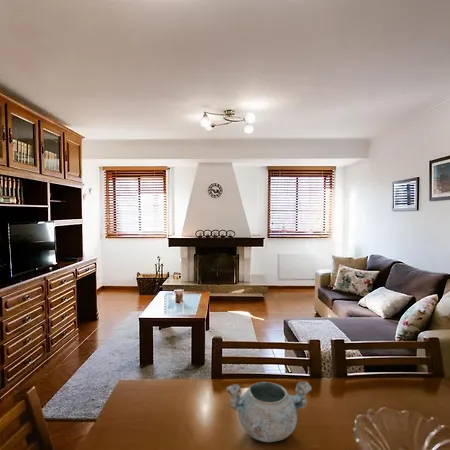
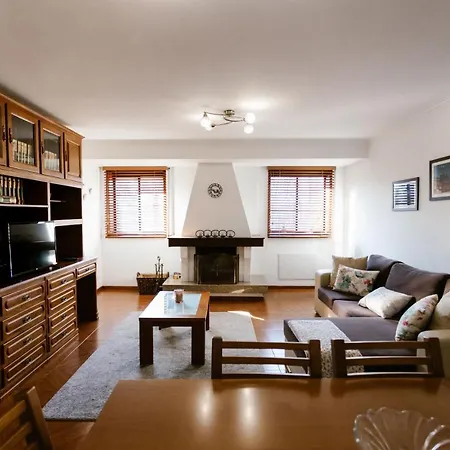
- decorative bowl [225,381,313,443]
